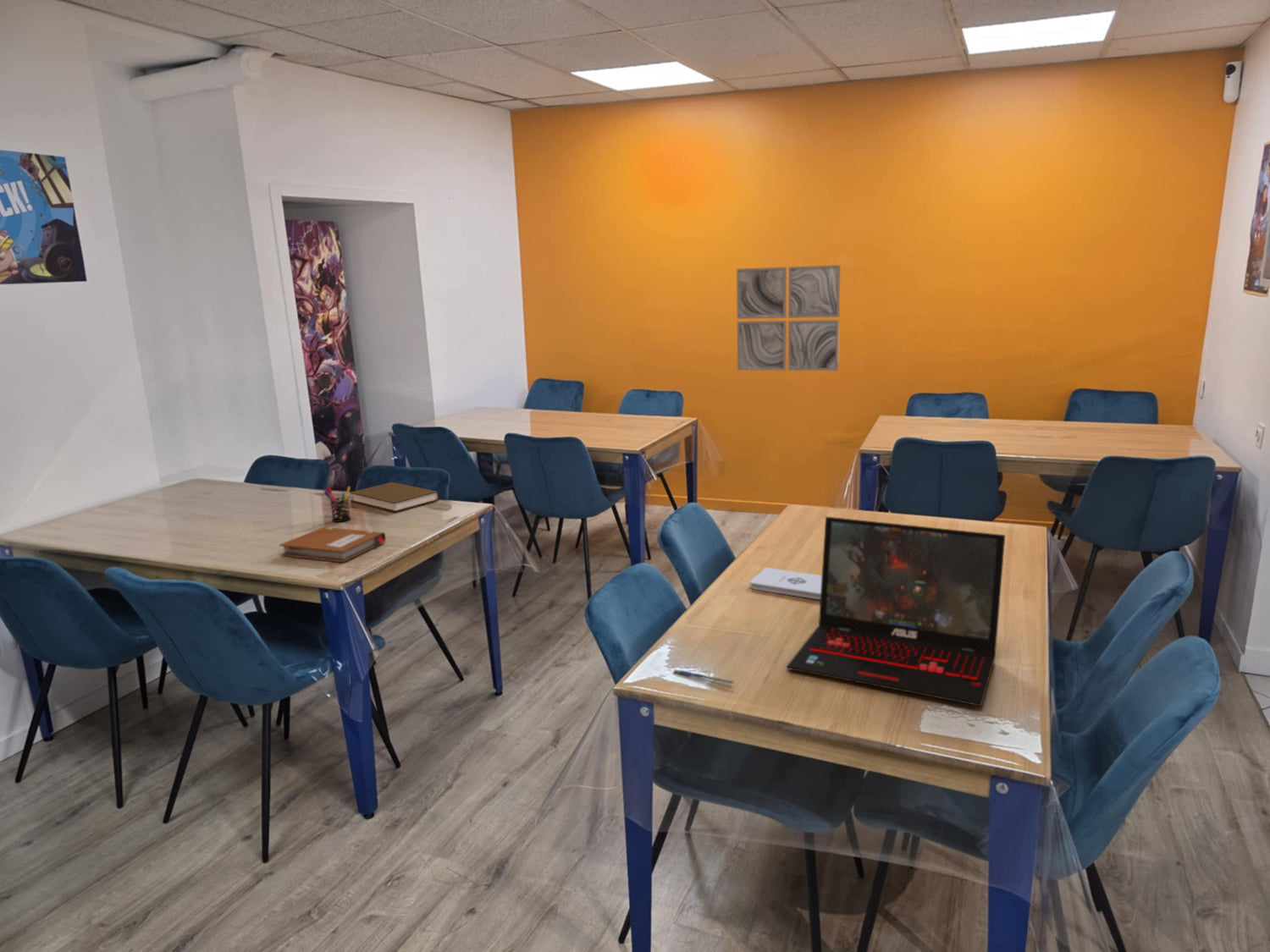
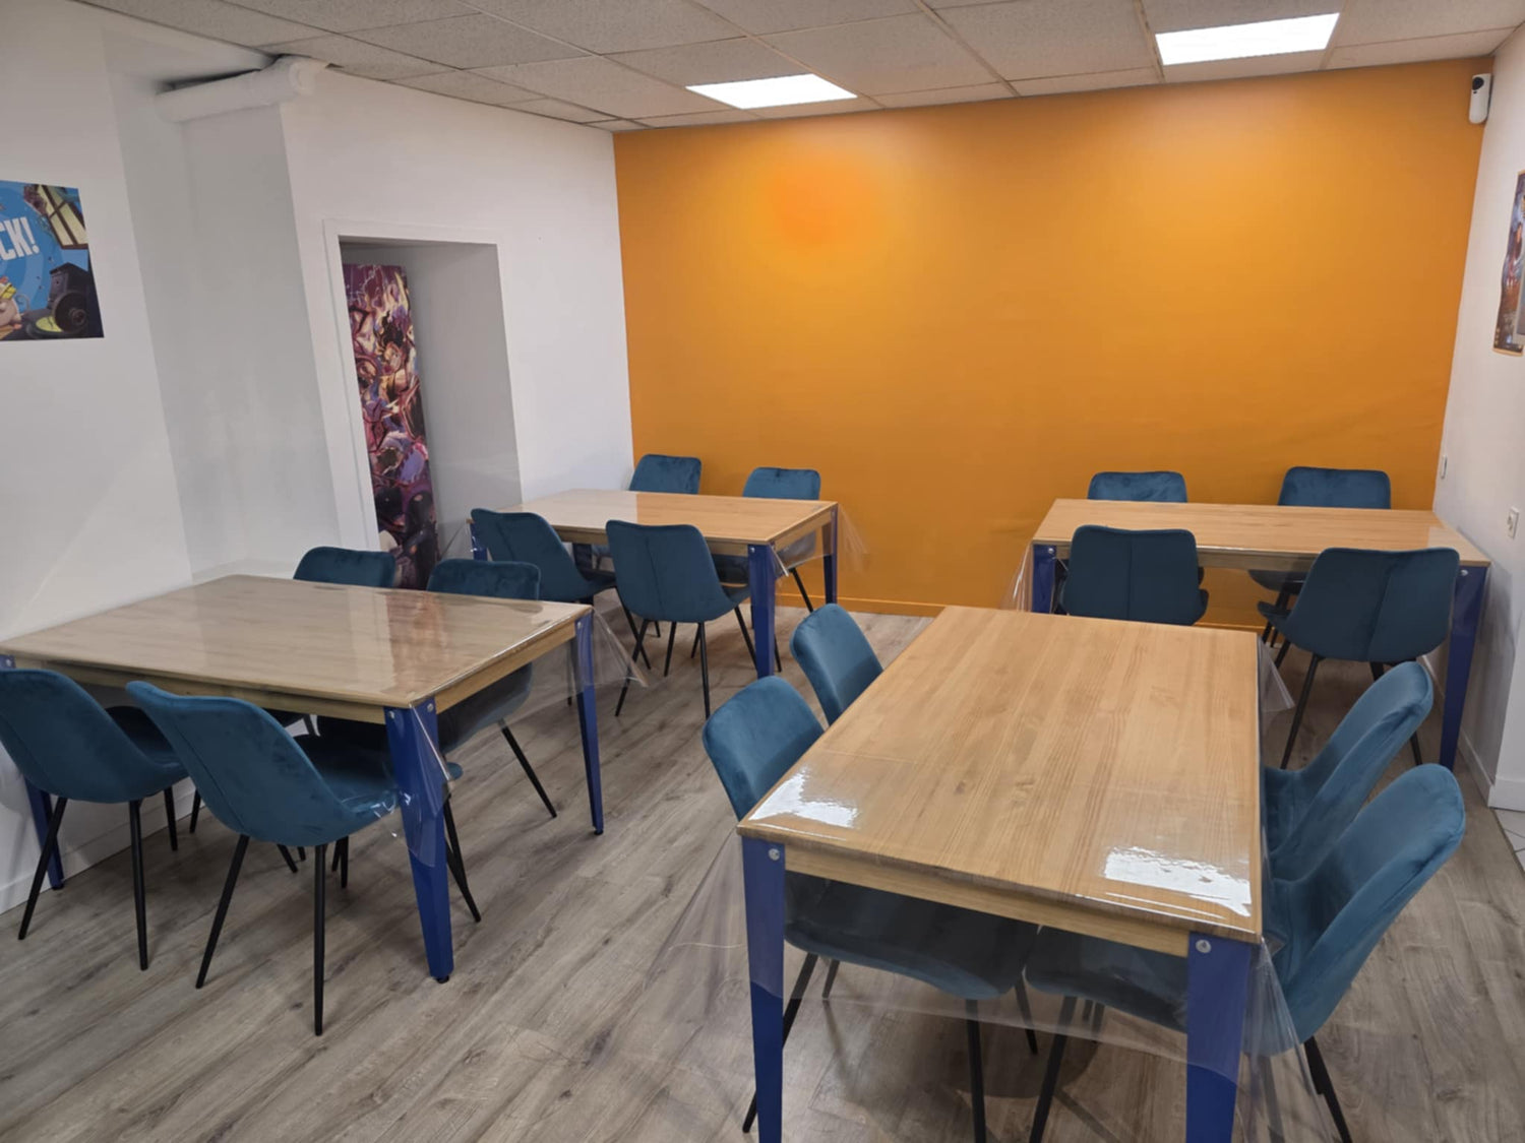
- wall art [736,264,842,371]
- laptop [786,515,1006,707]
- pen holder [323,486,351,523]
- pen [672,669,736,685]
- book [350,482,440,513]
- notebook [279,526,387,563]
- notepad [749,567,822,601]
